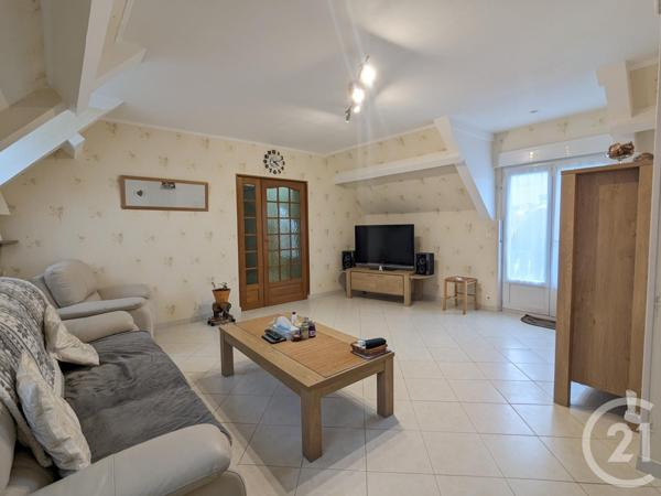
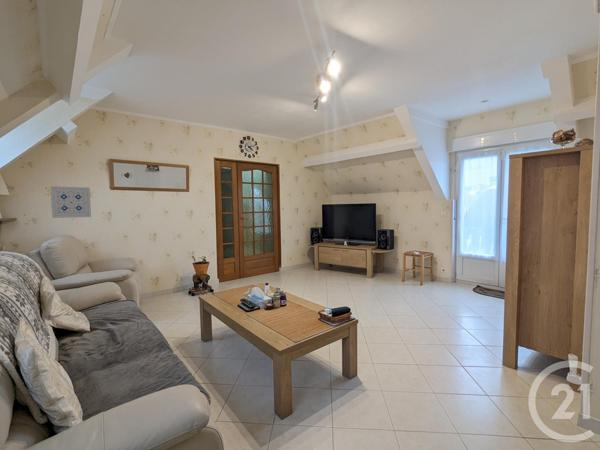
+ wall art [49,185,92,219]
